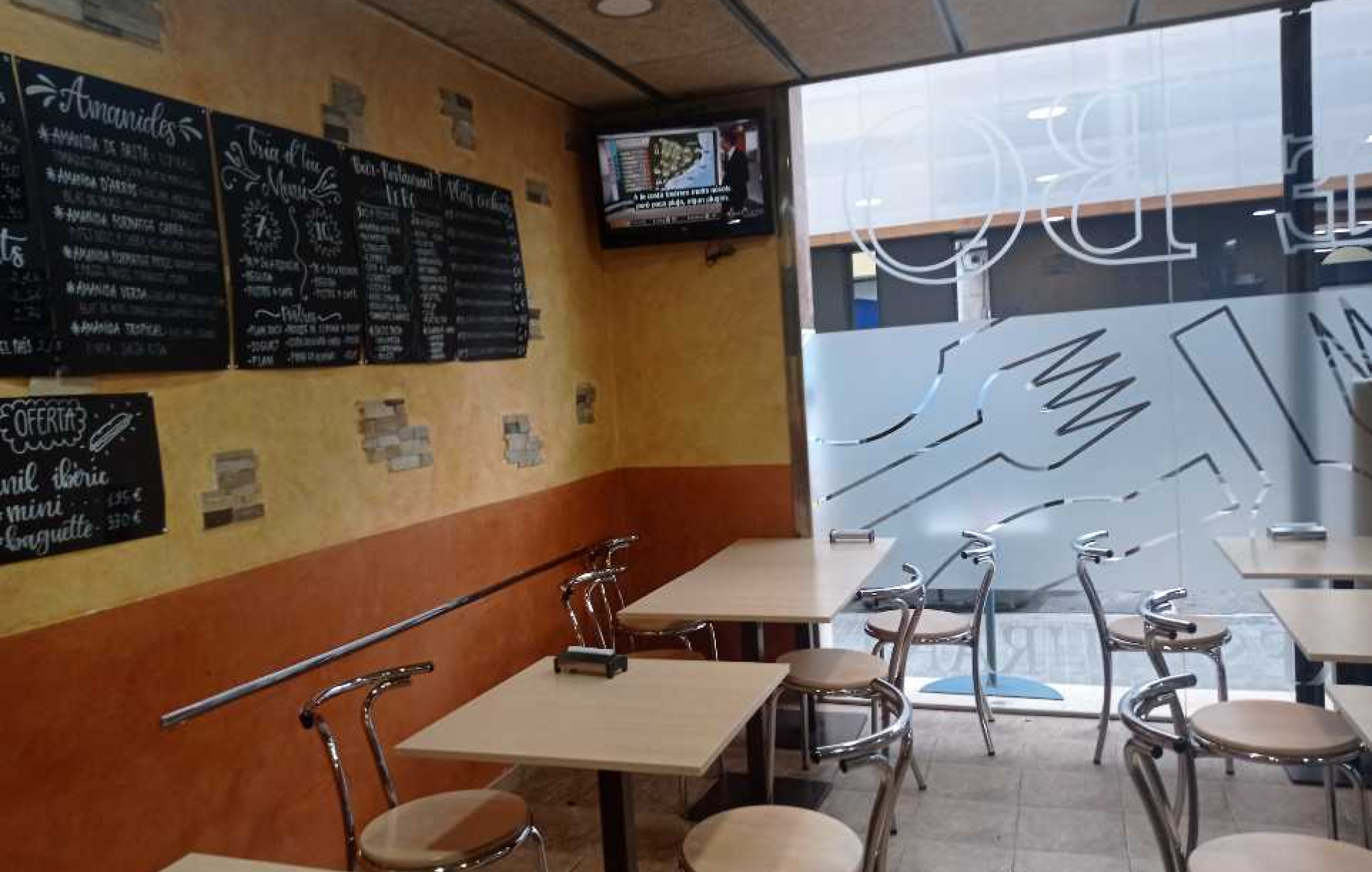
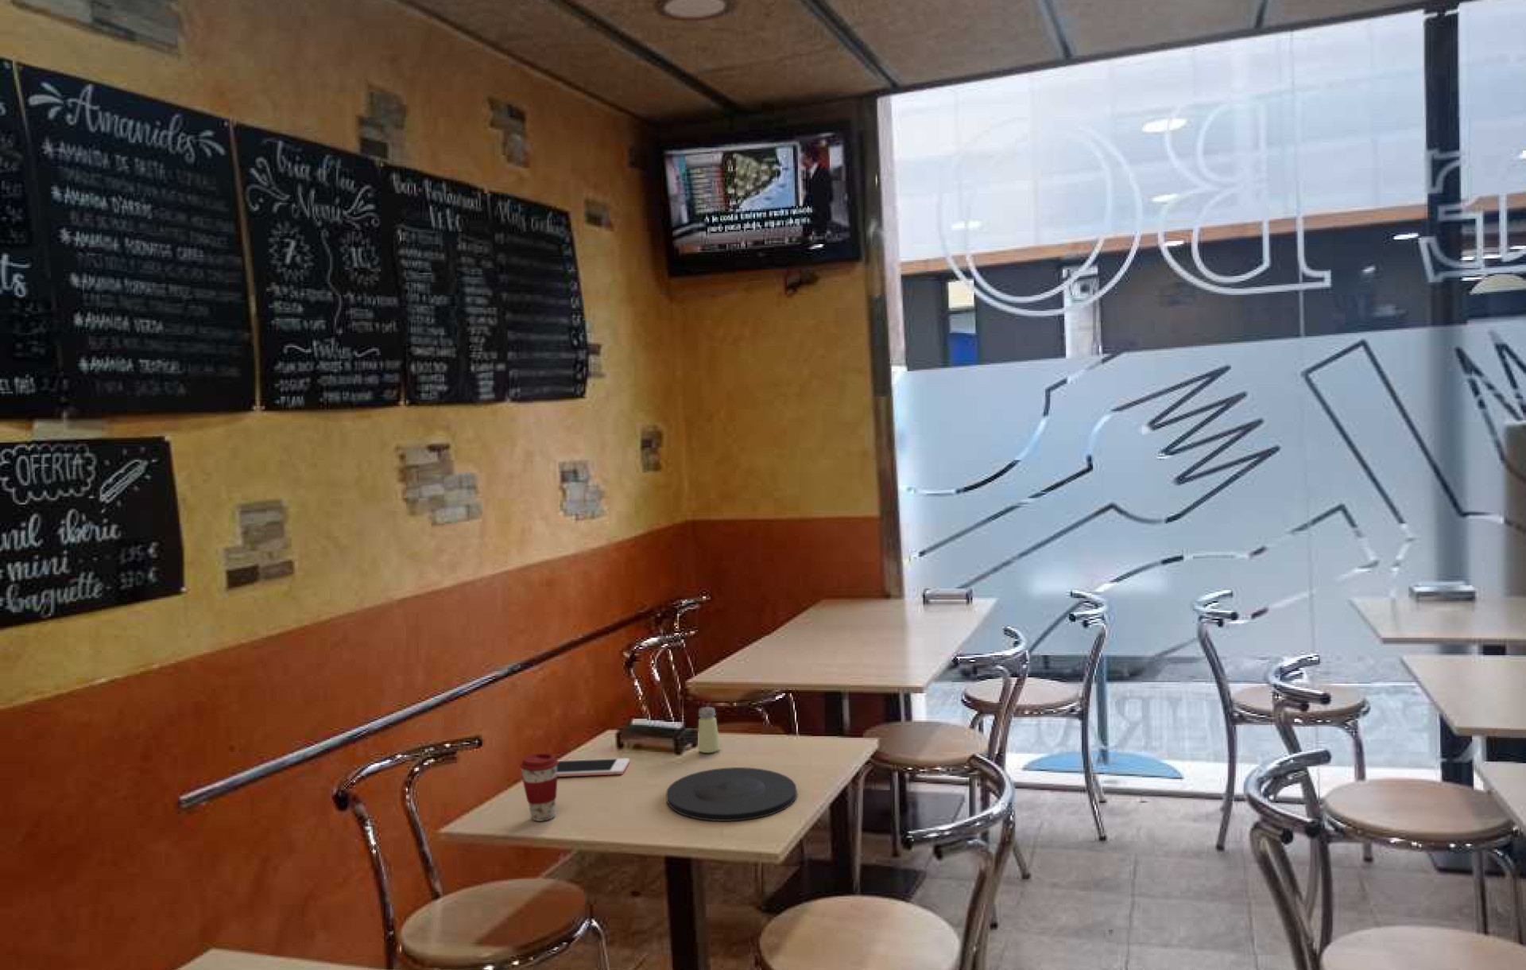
+ cell phone [556,758,631,778]
+ saltshaker [697,706,721,754]
+ plate [665,766,797,822]
+ coffee cup [519,752,558,822]
